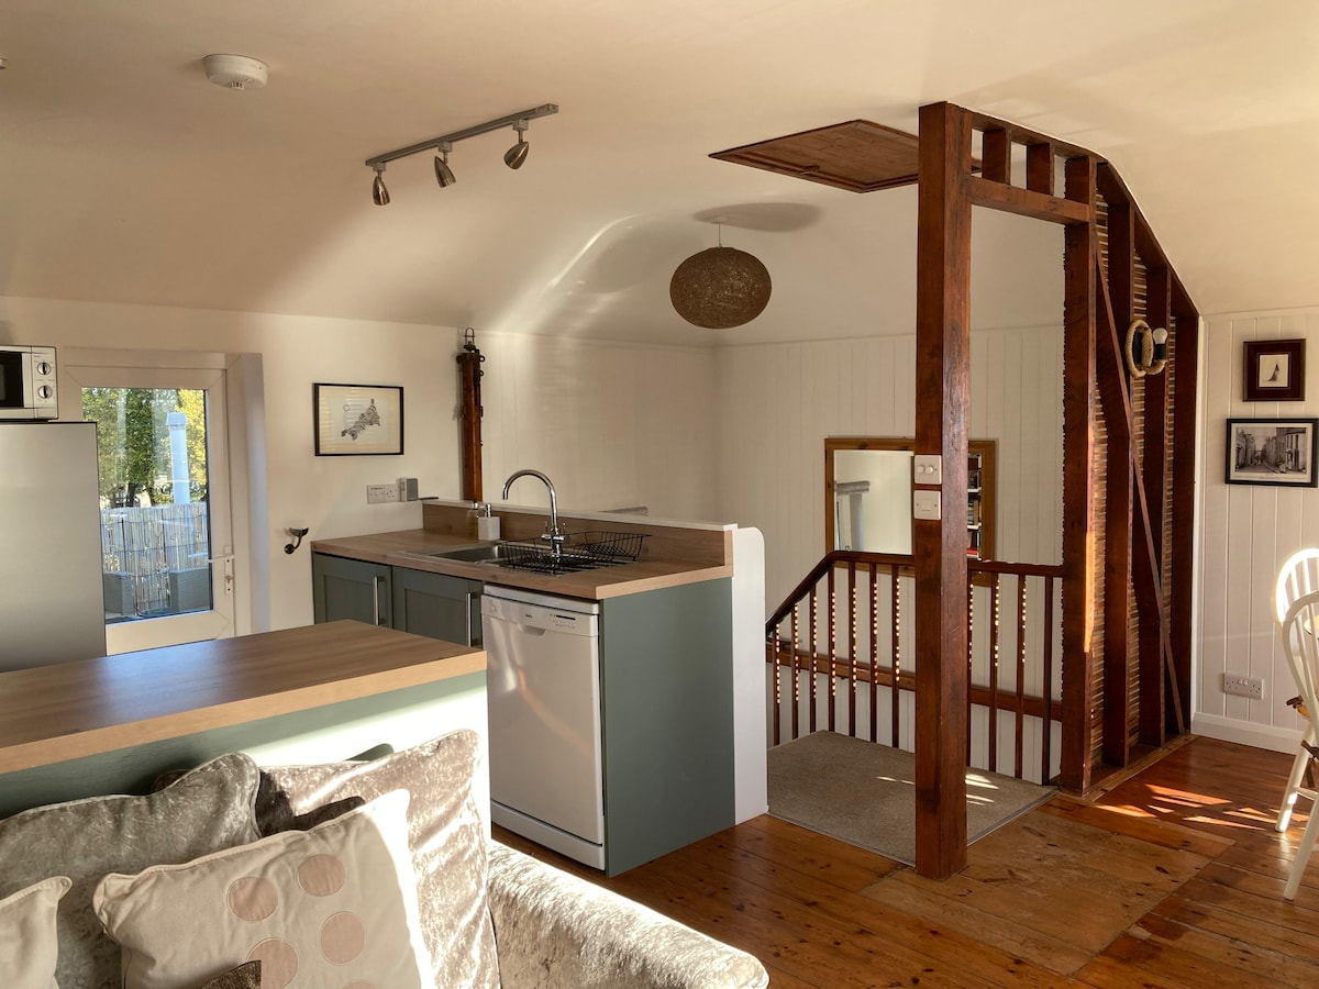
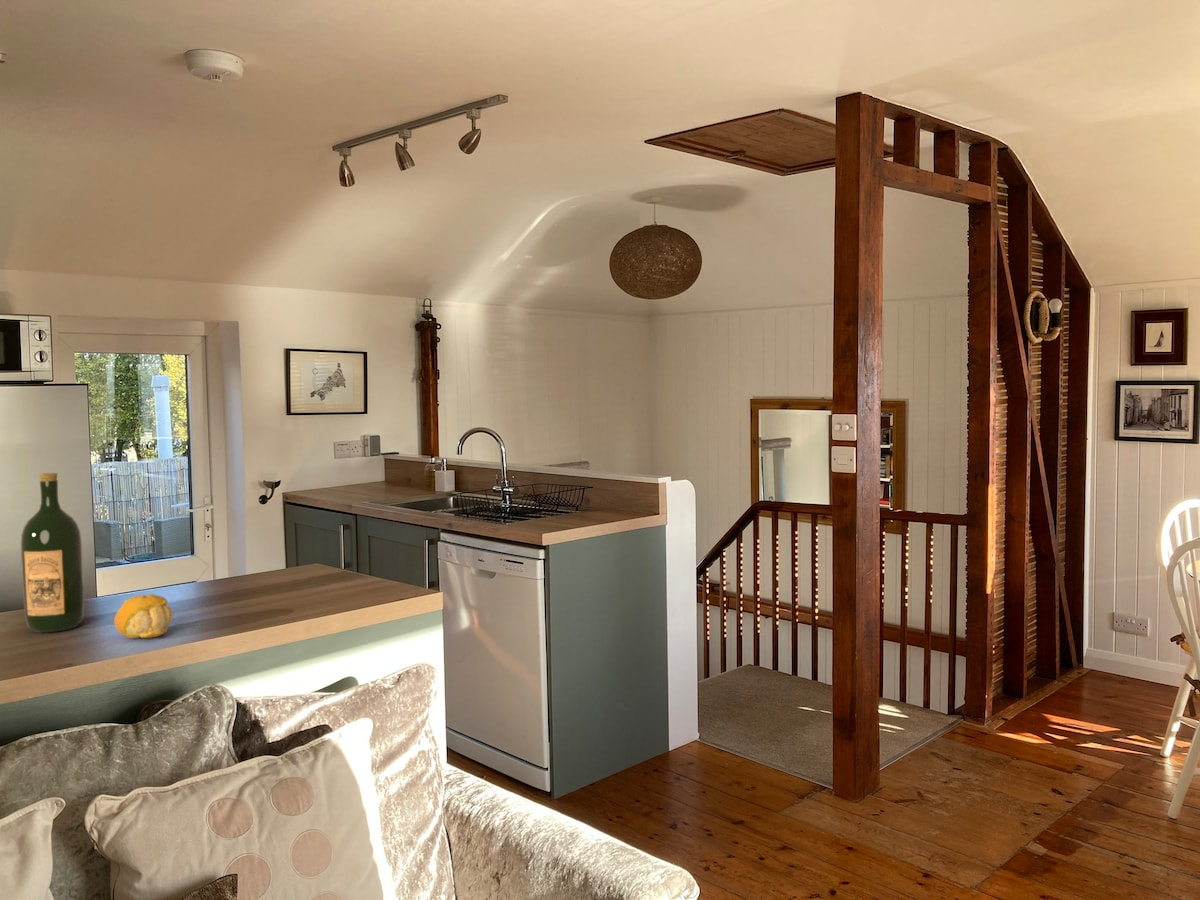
+ wine bottle [20,472,85,633]
+ fruit [113,593,174,639]
